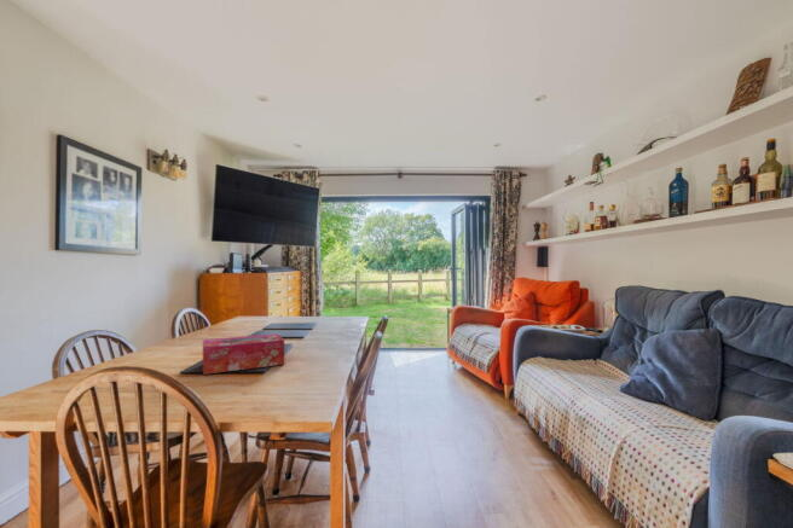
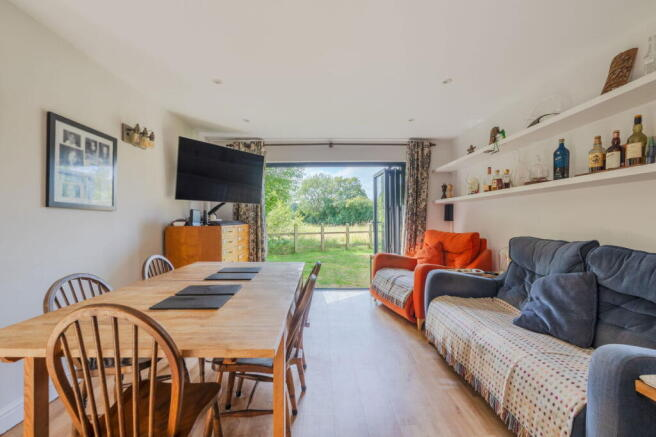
- tissue box [202,332,285,376]
